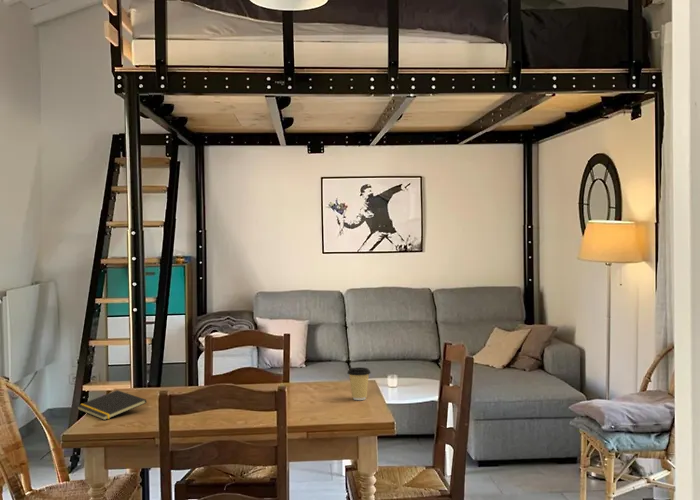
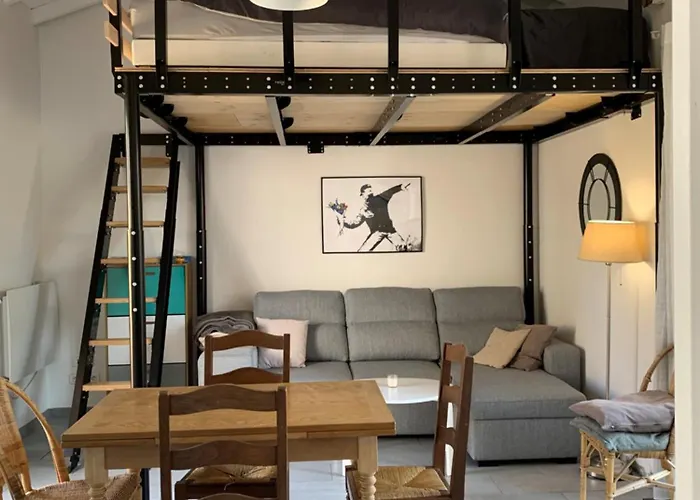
- notepad [76,389,148,421]
- coffee cup [347,366,372,401]
